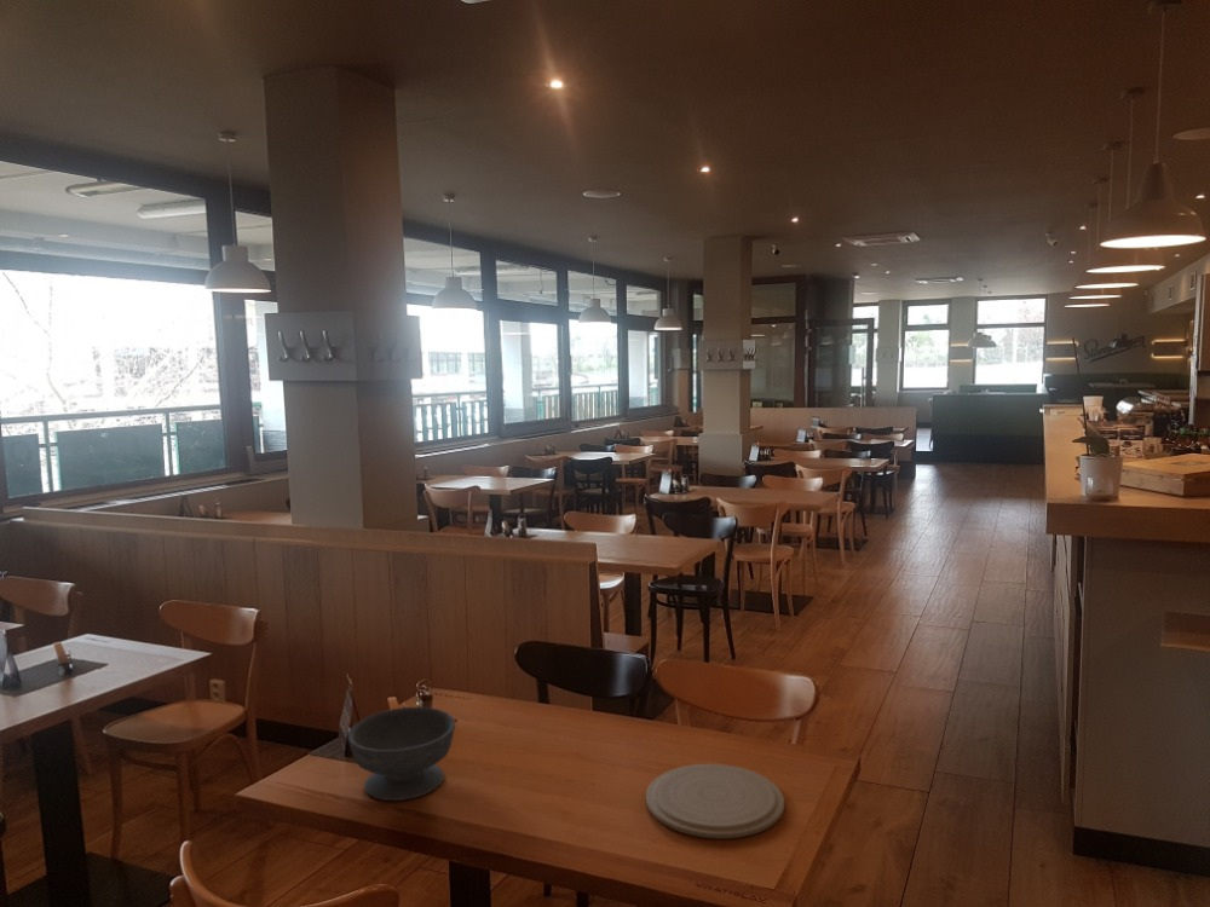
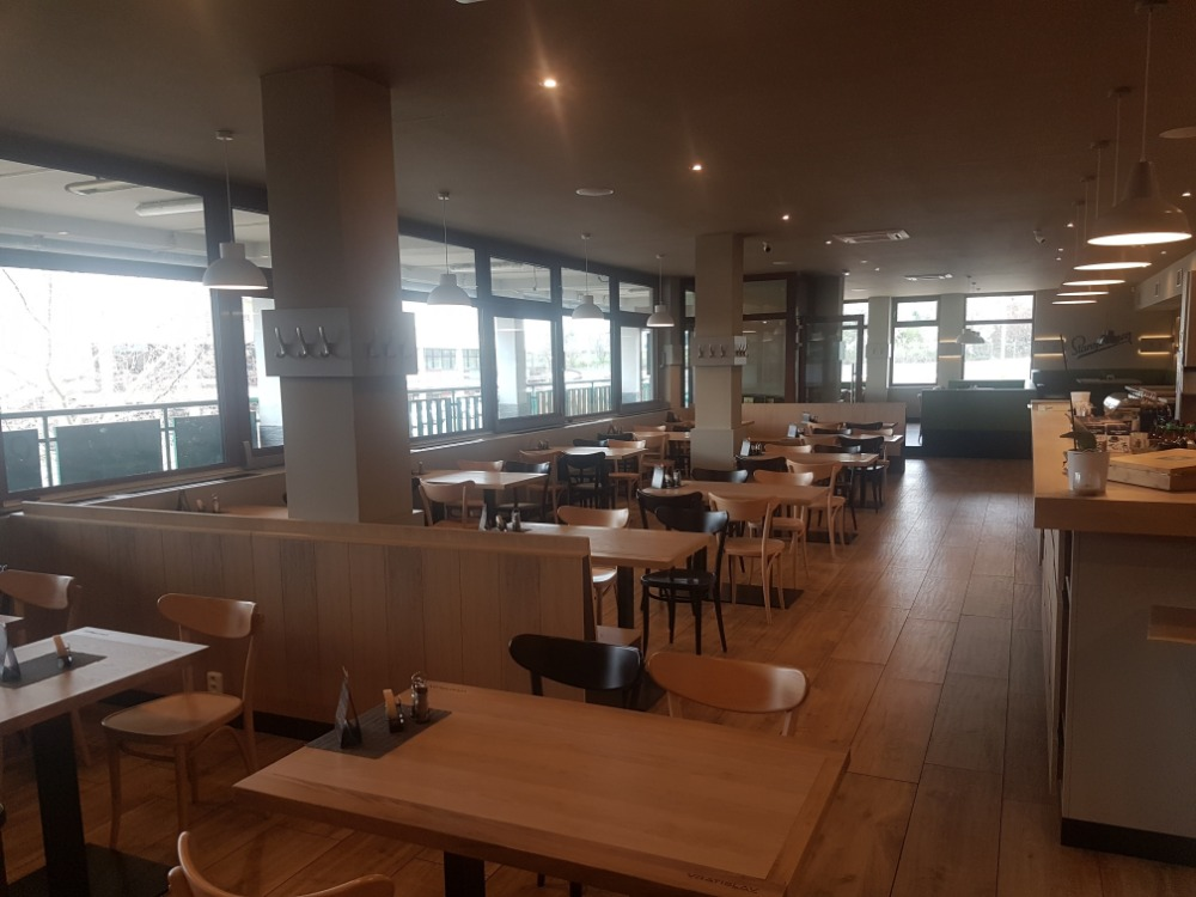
- bowl [347,706,456,802]
- plate [645,763,785,839]
